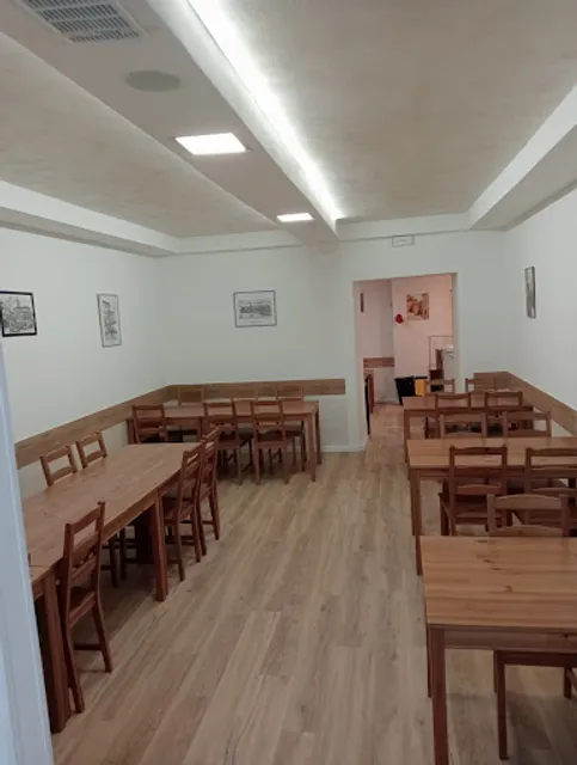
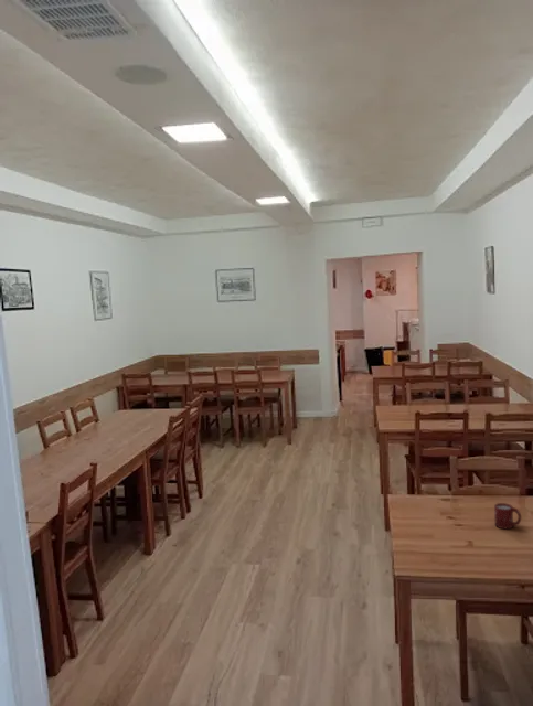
+ cup [493,502,522,530]
